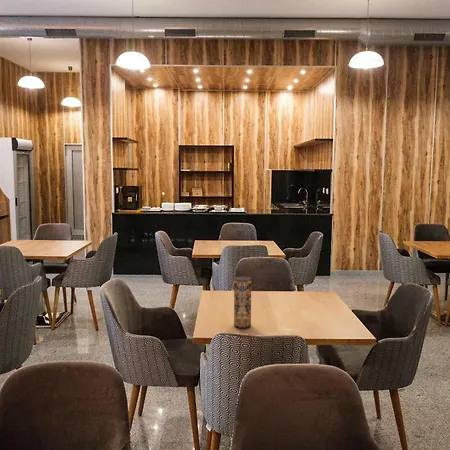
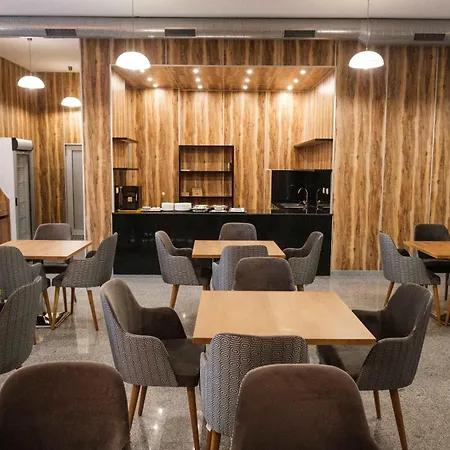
- vase [233,276,252,329]
